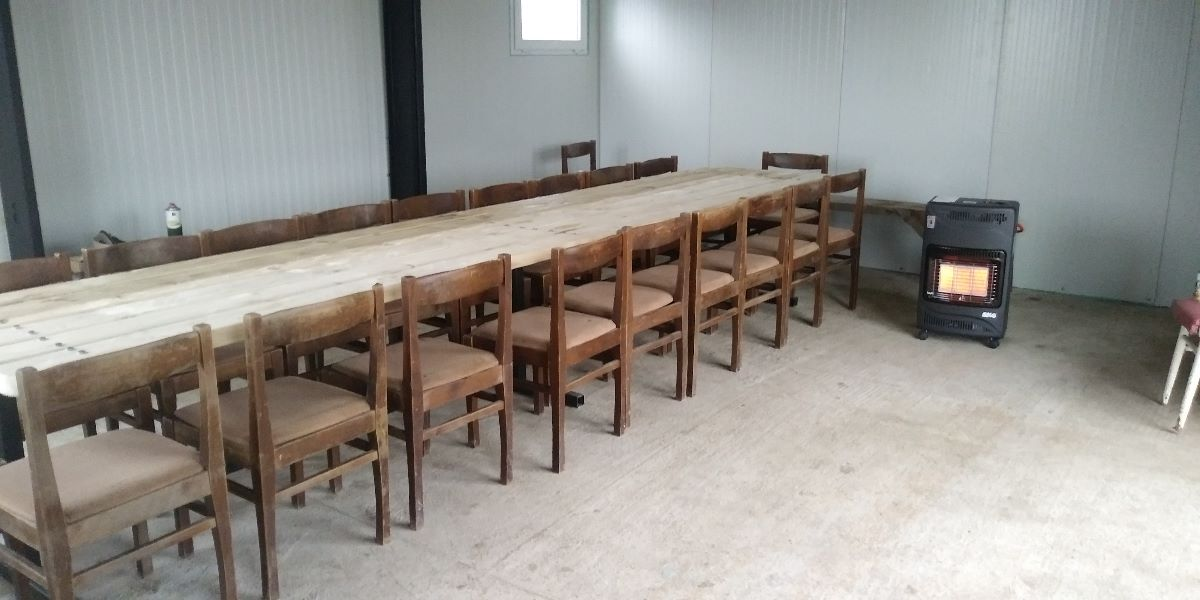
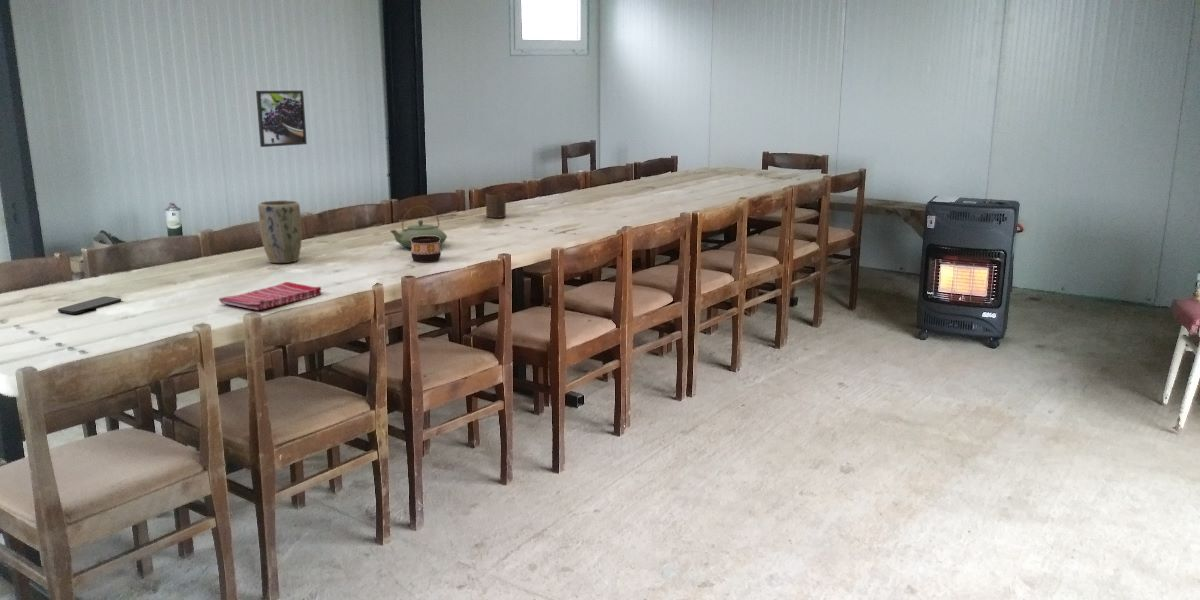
+ cup [410,236,442,263]
+ teapot [389,205,448,249]
+ dish towel [218,281,323,311]
+ cup [485,192,507,219]
+ plant pot [257,199,303,264]
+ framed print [255,90,308,148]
+ smartphone [57,295,122,315]
